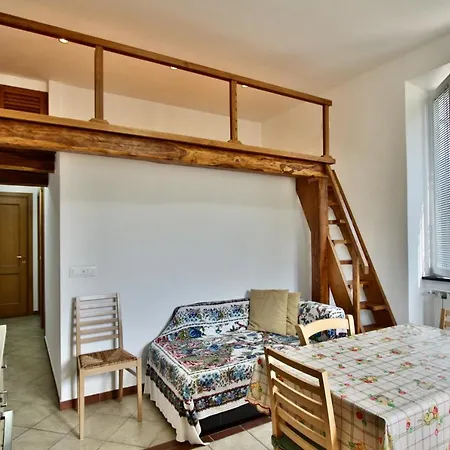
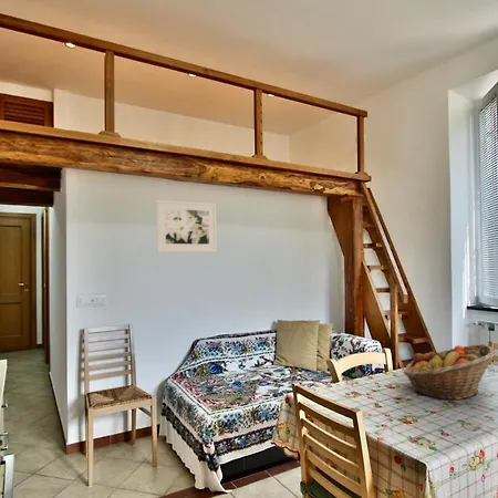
+ fruit basket [402,343,497,401]
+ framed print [156,199,218,253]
